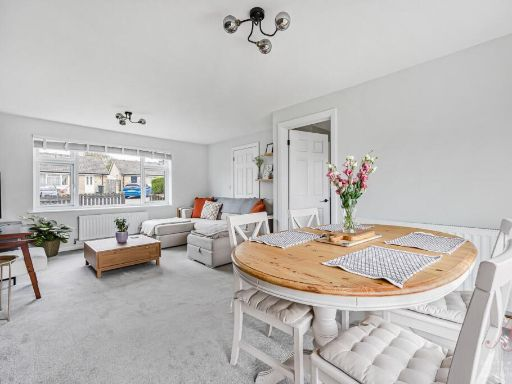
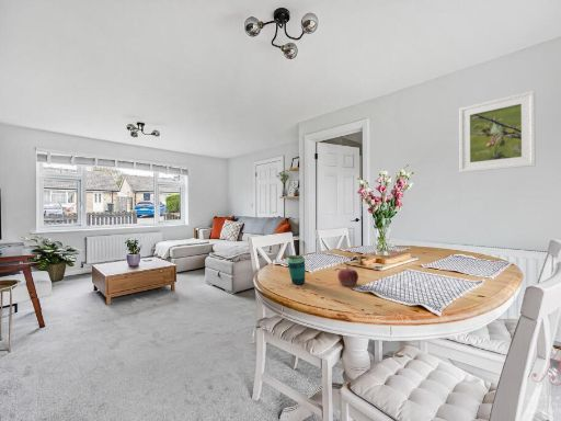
+ cup [286,254,306,285]
+ fruit [336,265,359,287]
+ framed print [458,90,537,173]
